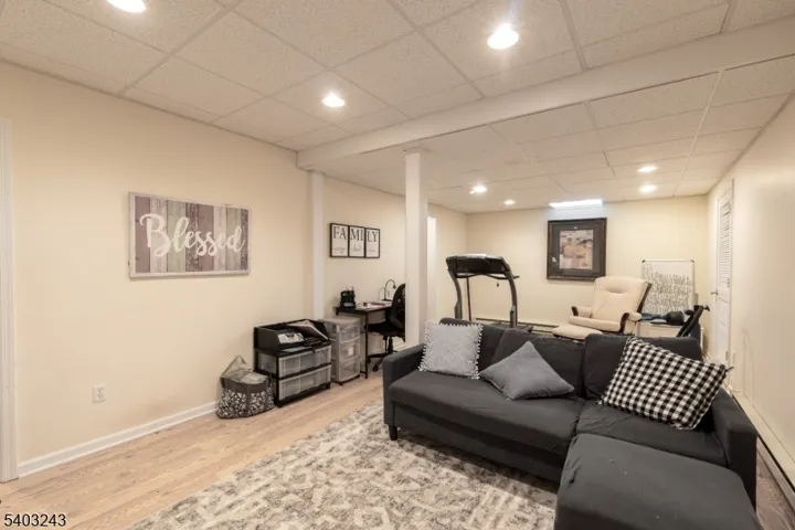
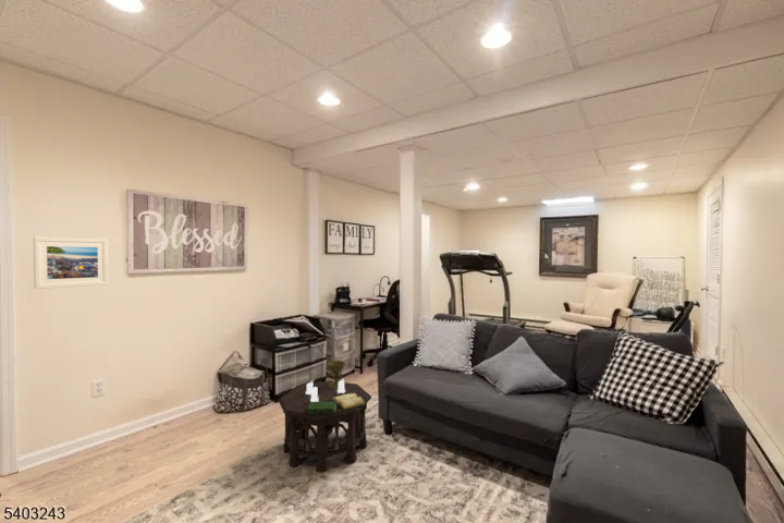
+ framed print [33,236,109,290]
+ side table [278,360,372,474]
